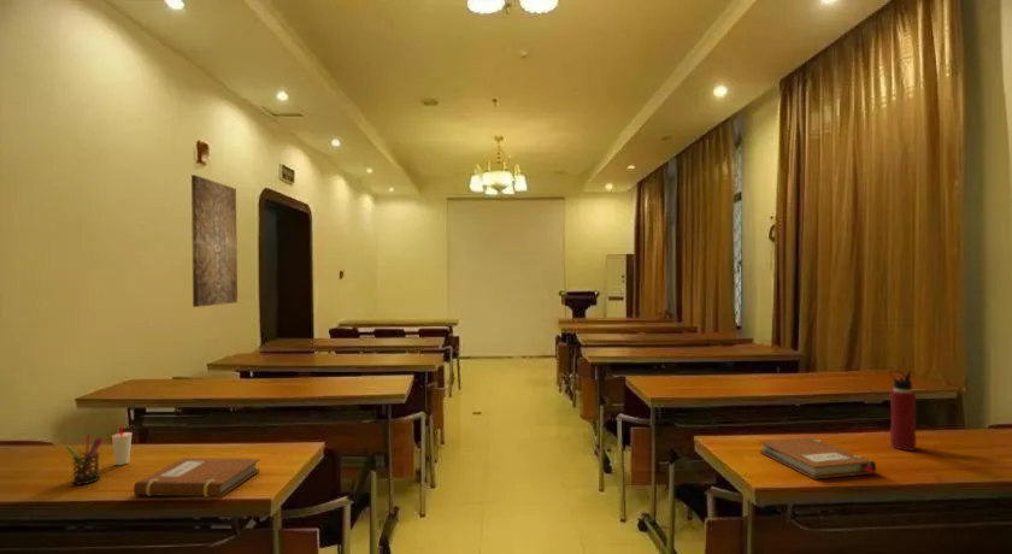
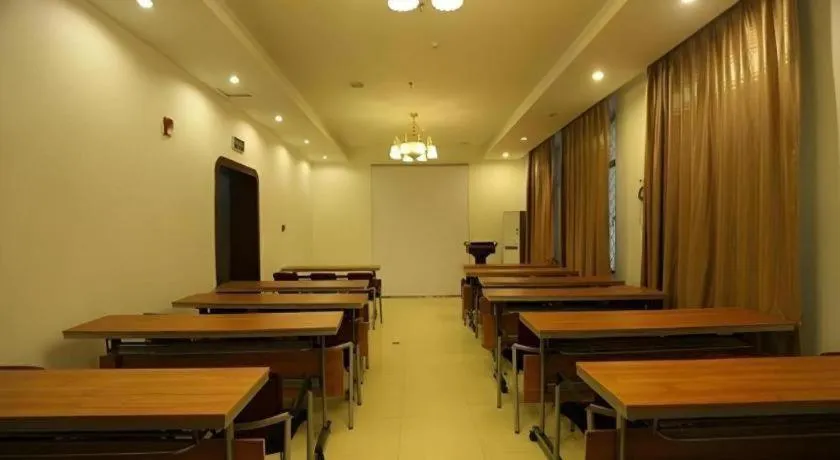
- cup [110,424,134,466]
- notebook [758,436,877,481]
- notebook [133,456,261,497]
- water bottle [888,370,917,452]
- wall art [190,173,239,308]
- pen holder [64,434,104,485]
